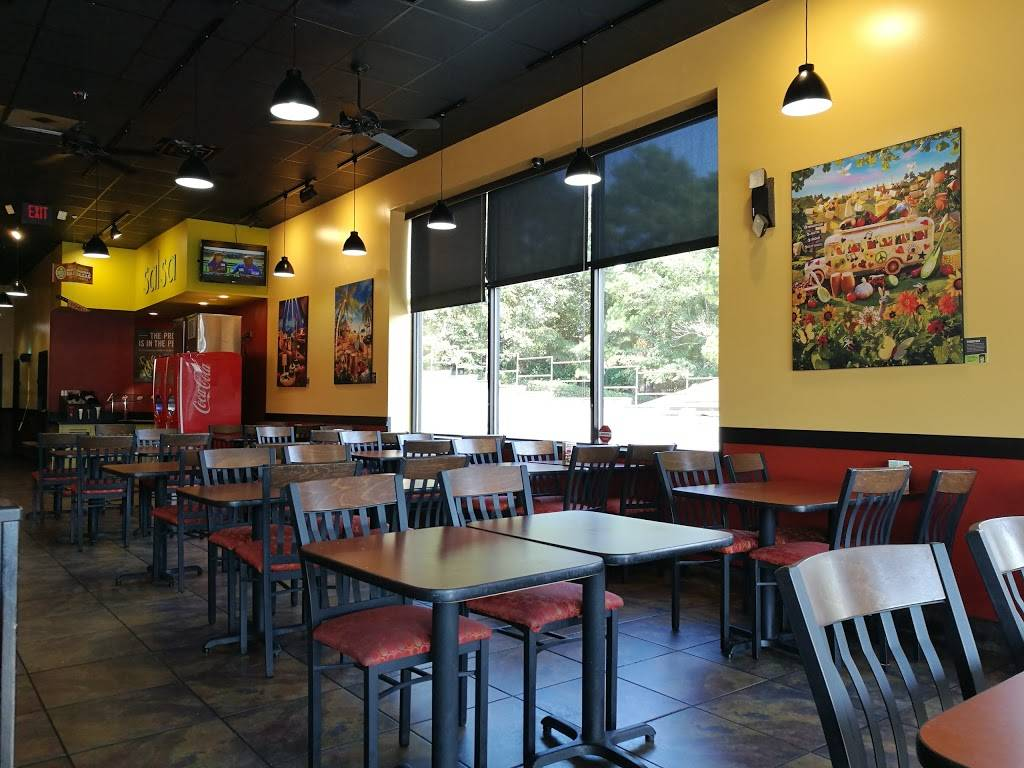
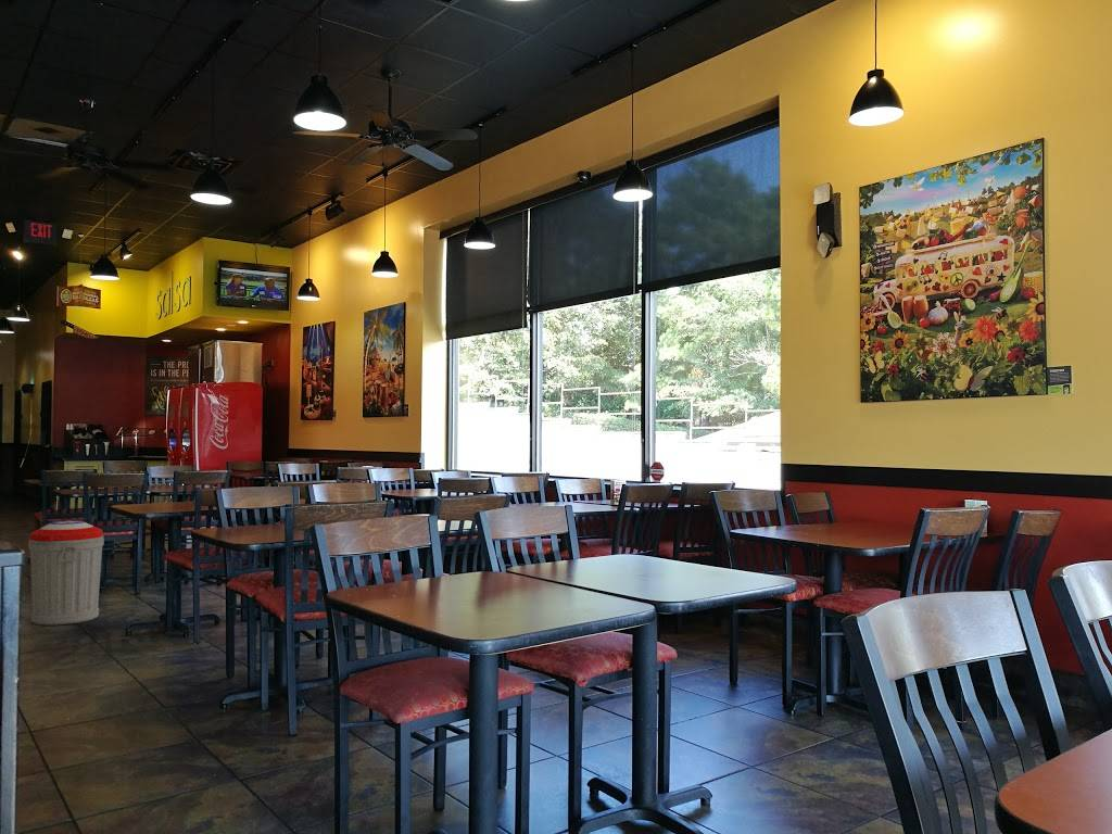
+ trash can [27,520,105,627]
